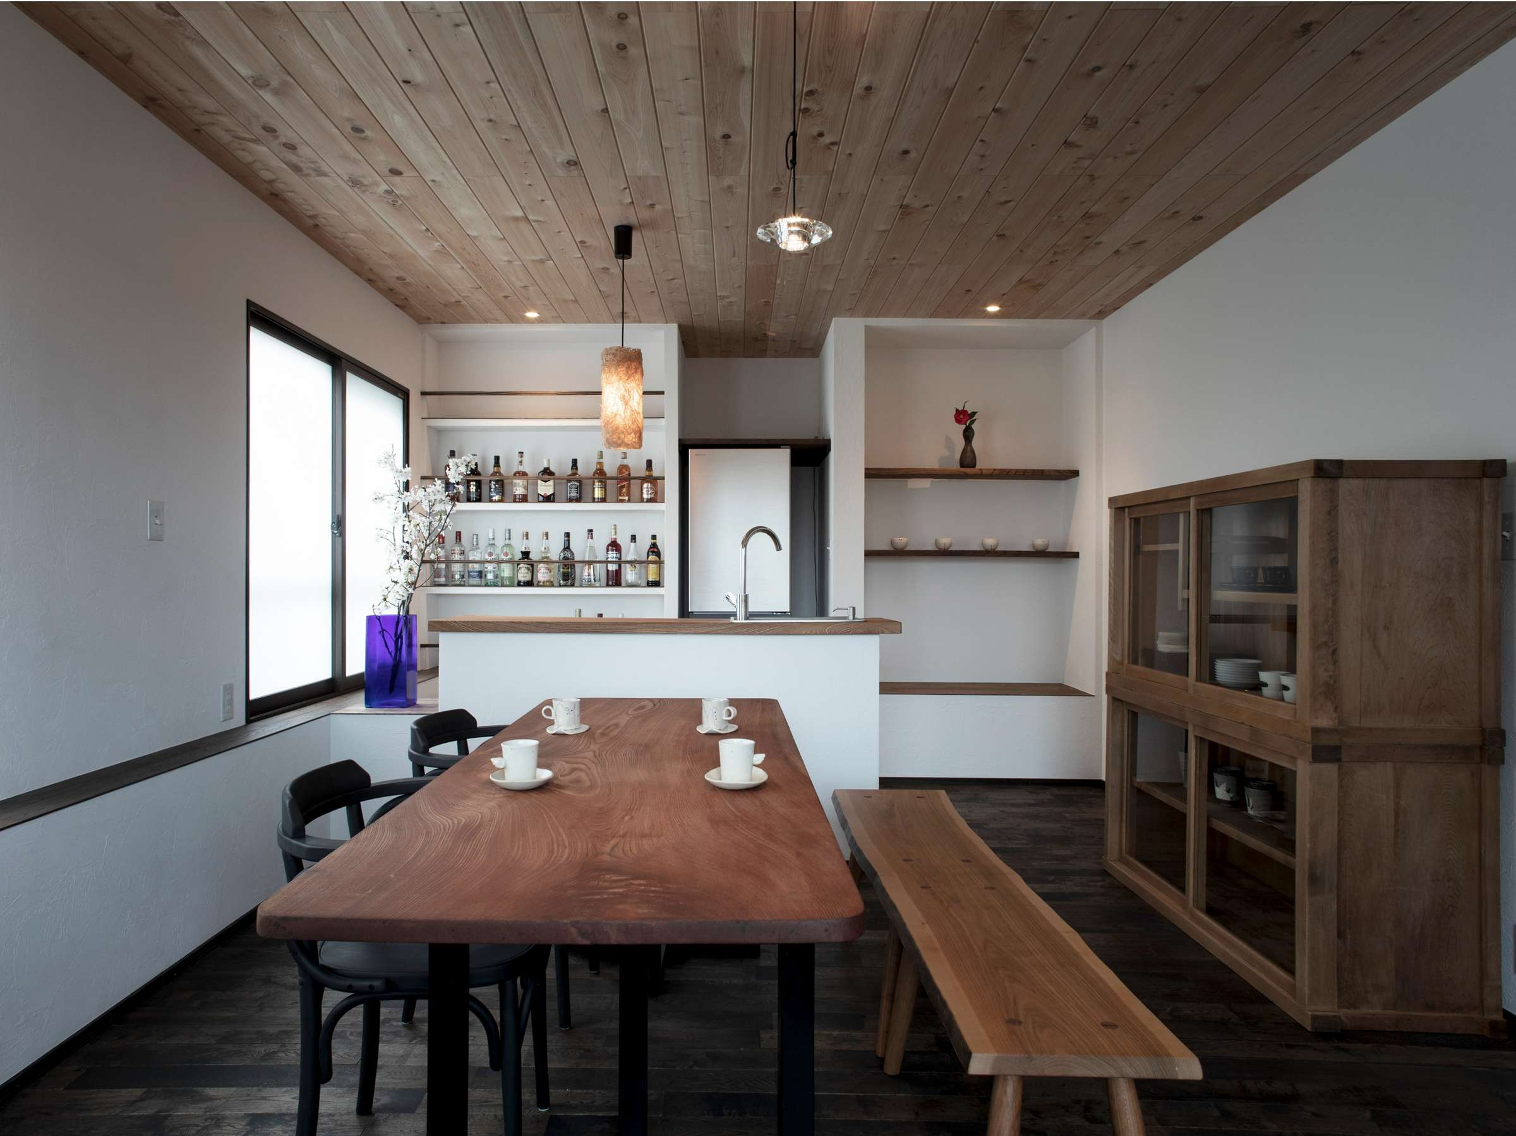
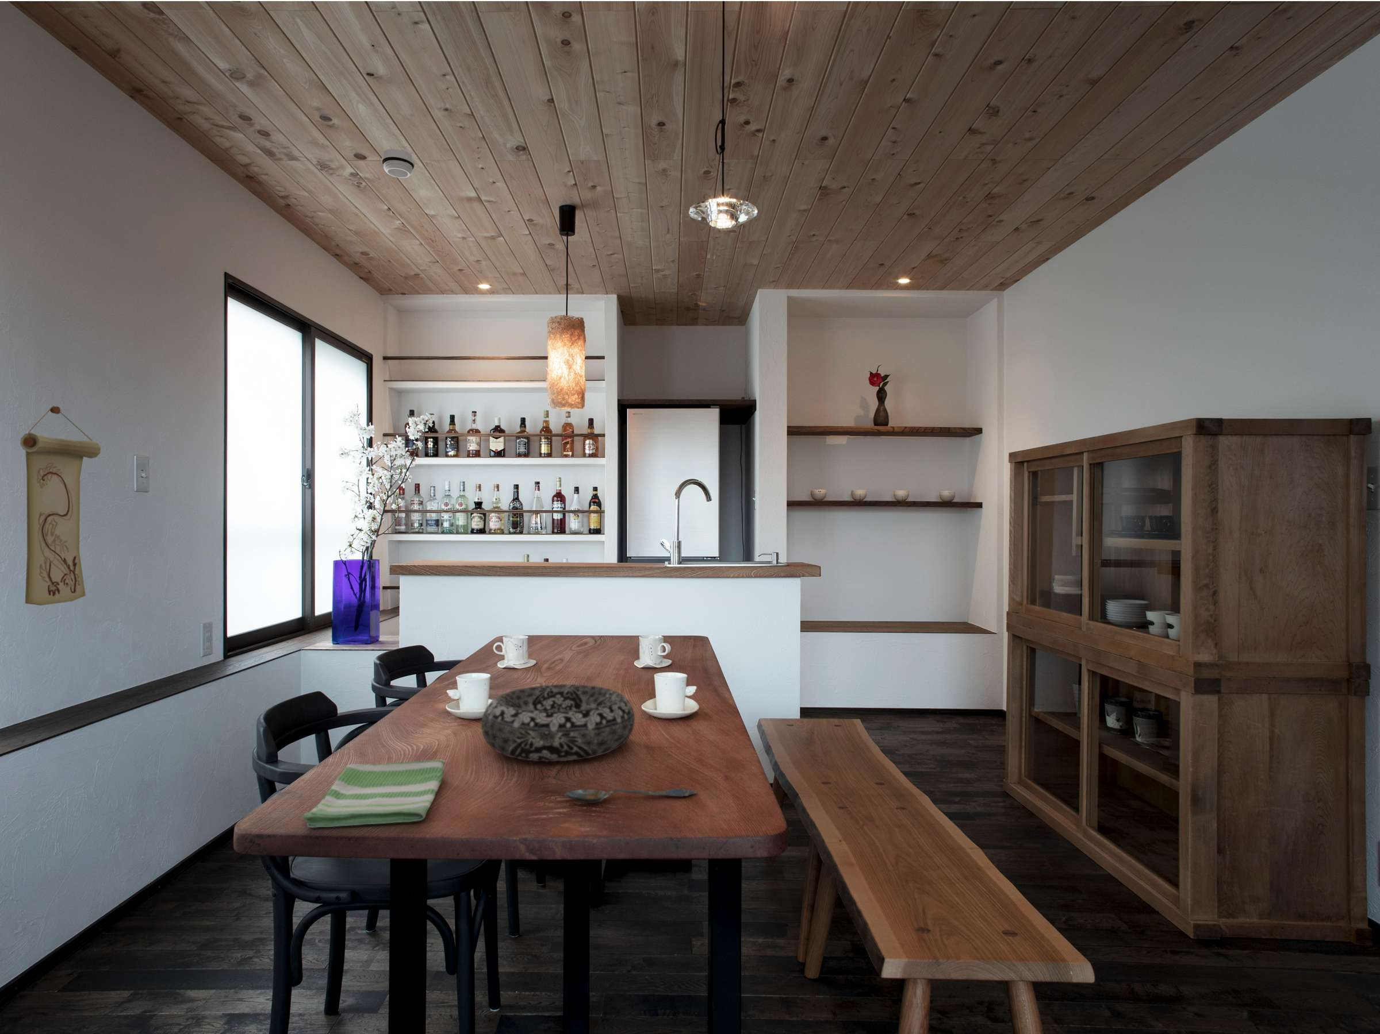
+ wall scroll [20,405,101,606]
+ decorative bowl [480,683,636,762]
+ spoon [564,789,698,804]
+ dish towel [301,759,446,829]
+ smoke detector [381,149,415,178]
